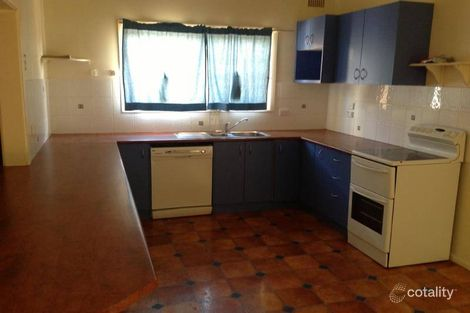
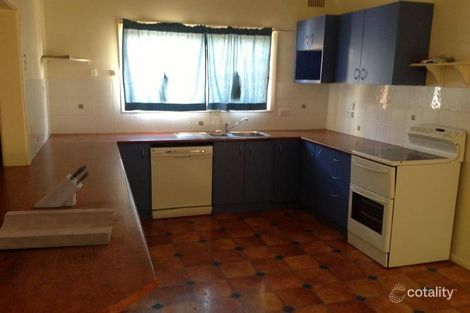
+ cutting board [0,207,116,250]
+ knife block [34,164,90,209]
